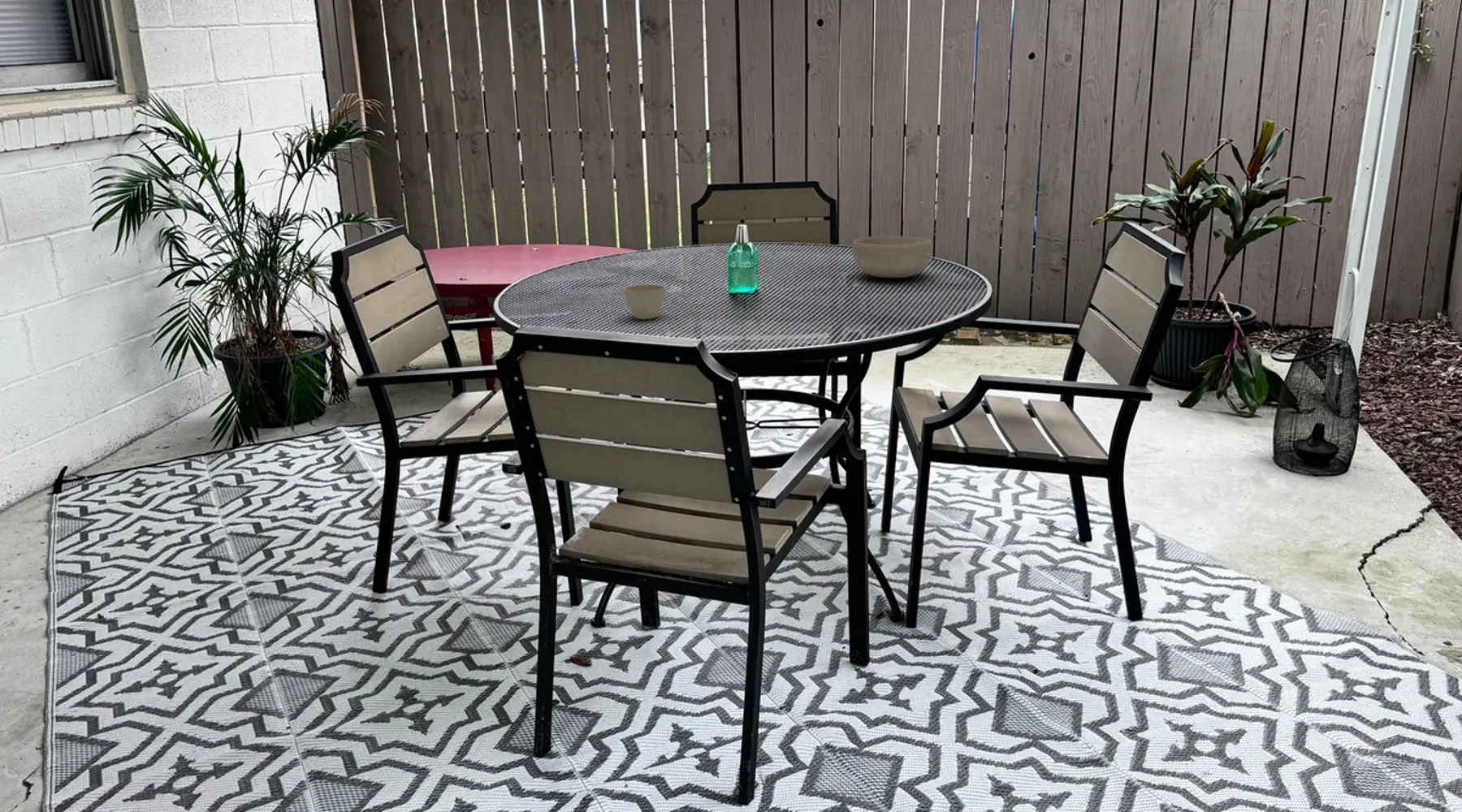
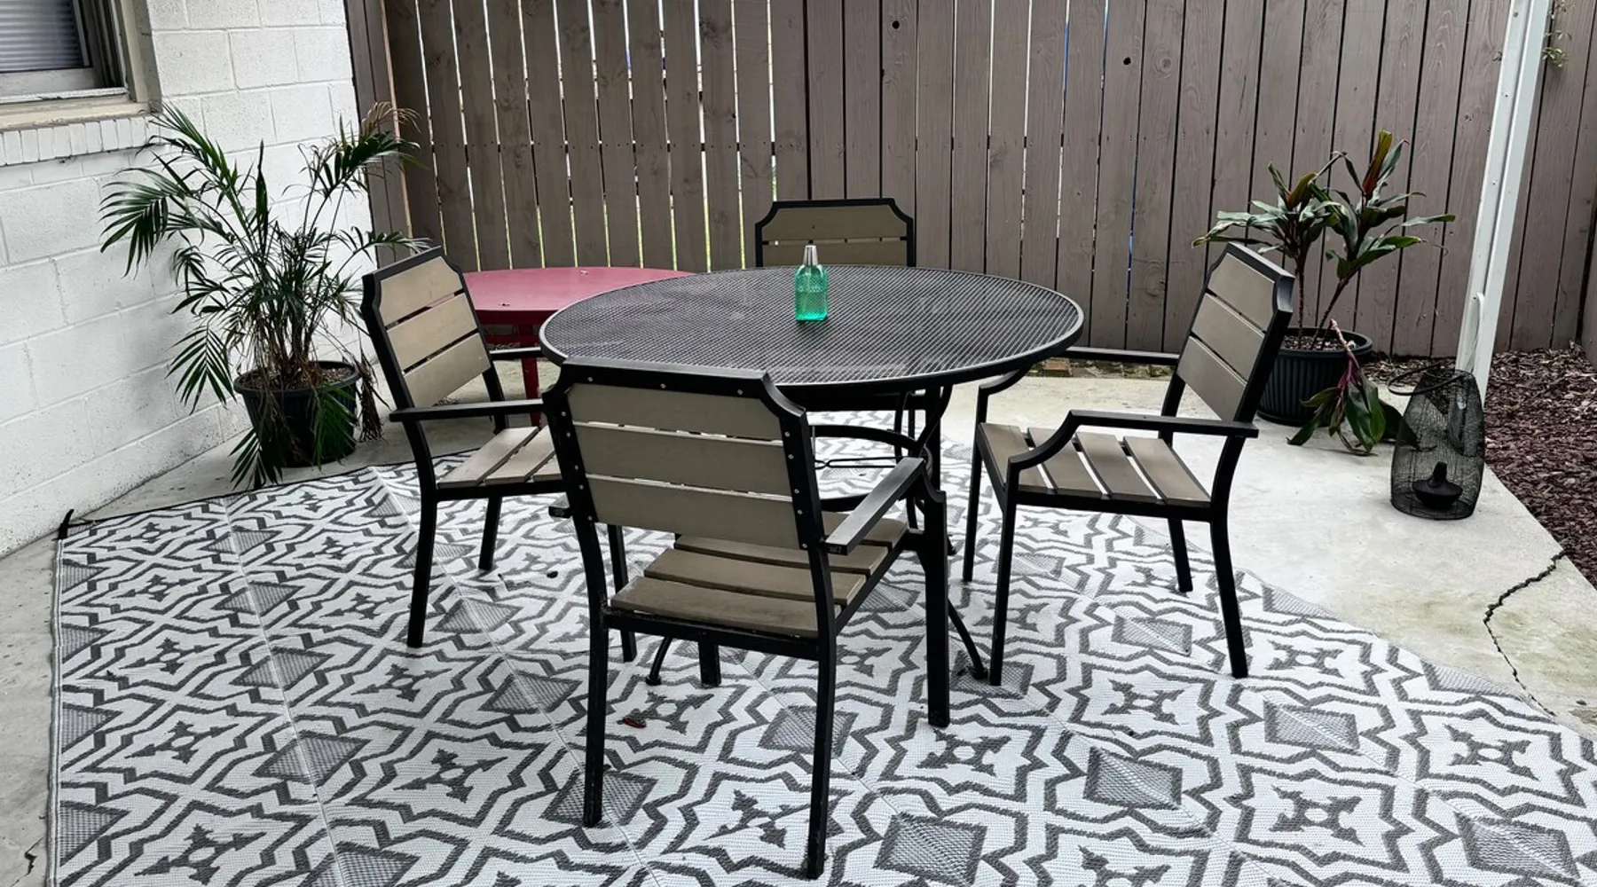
- flower pot [623,283,667,320]
- bowl [851,235,933,279]
